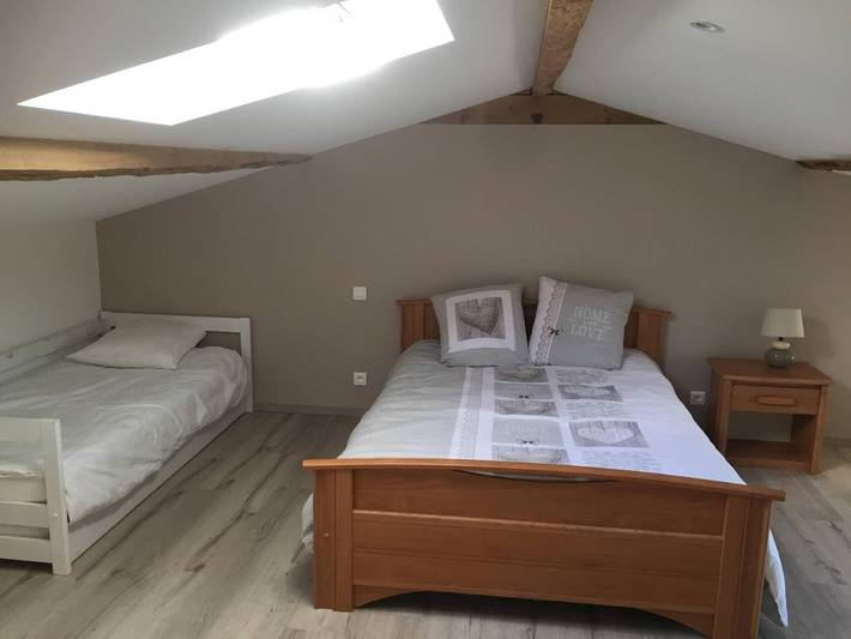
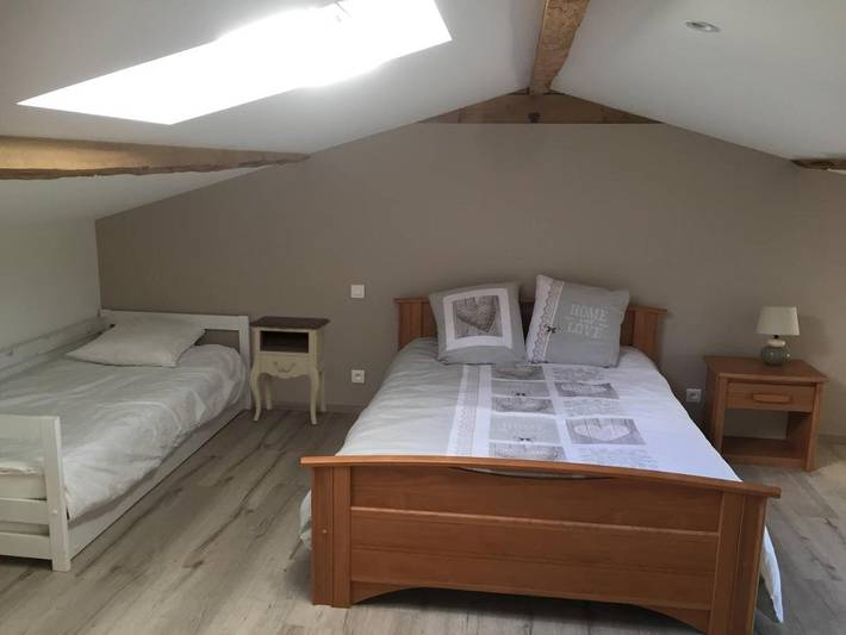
+ nightstand [248,315,331,425]
